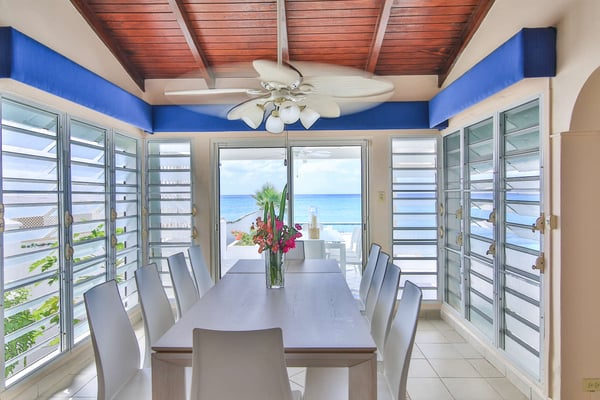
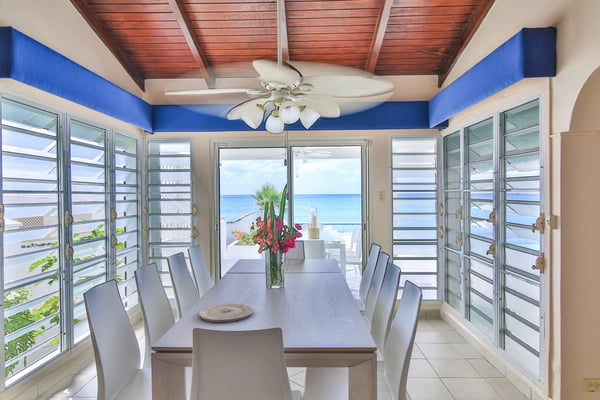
+ plate [197,303,255,323]
